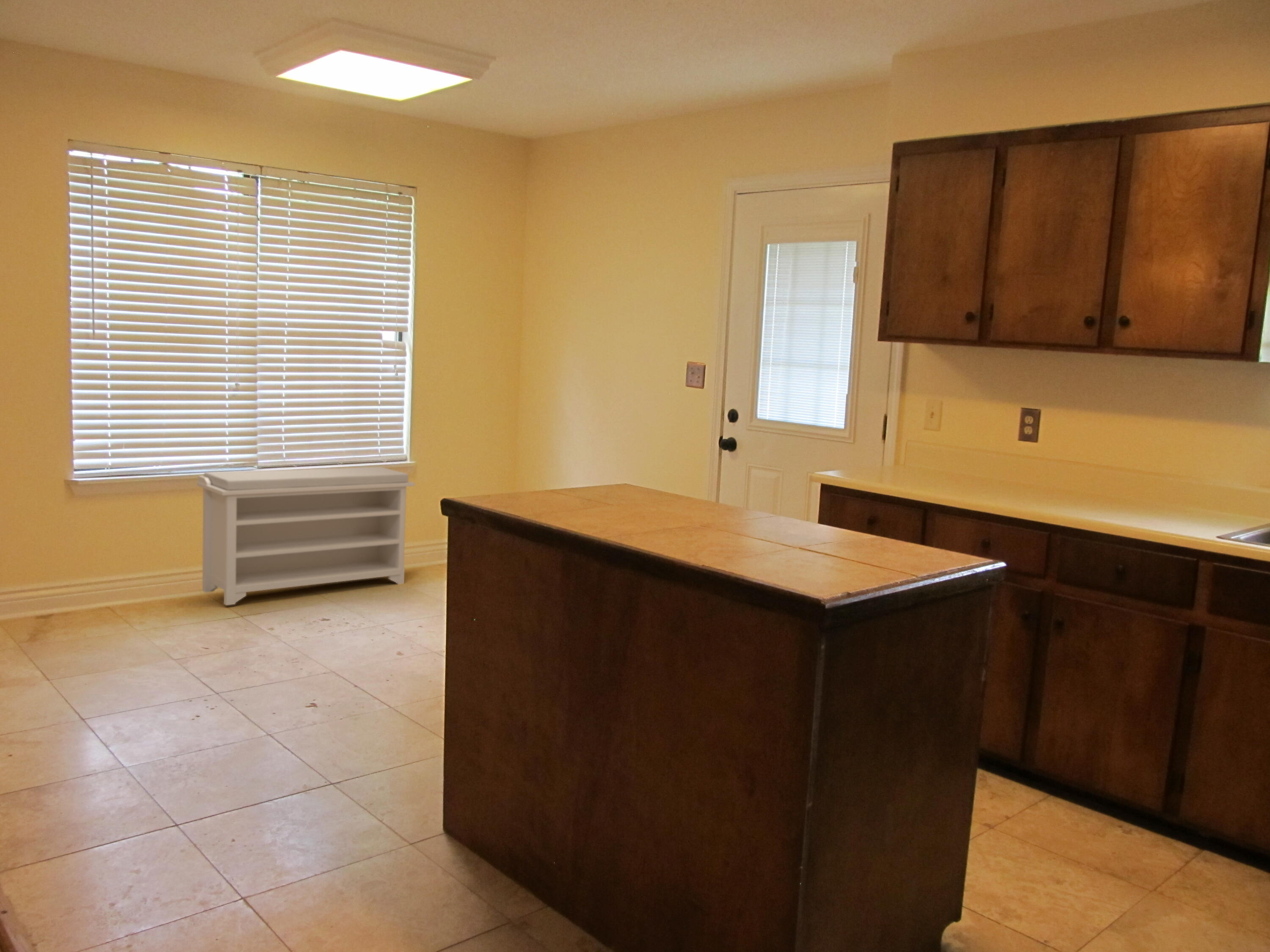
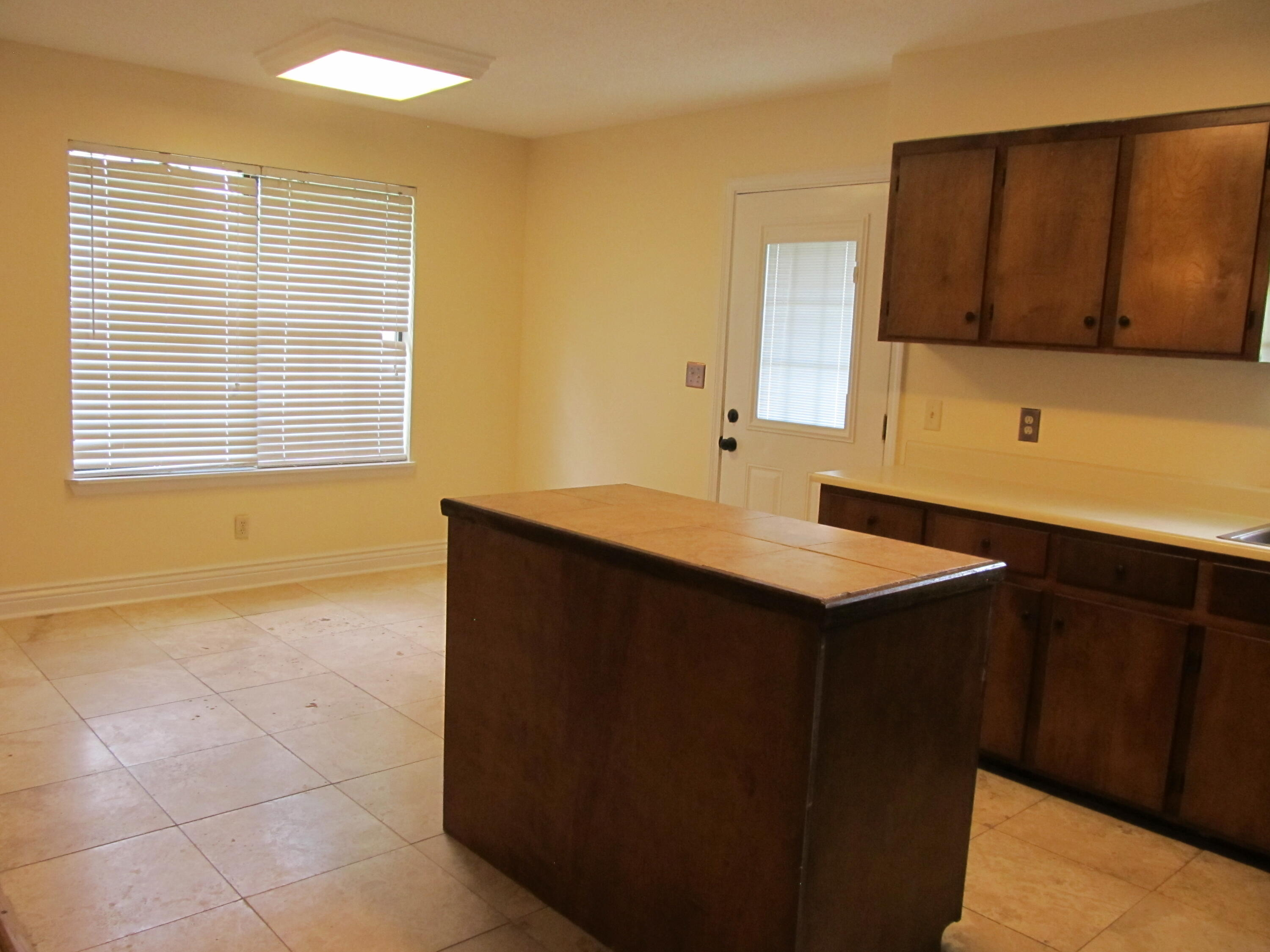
- bench [196,466,415,606]
